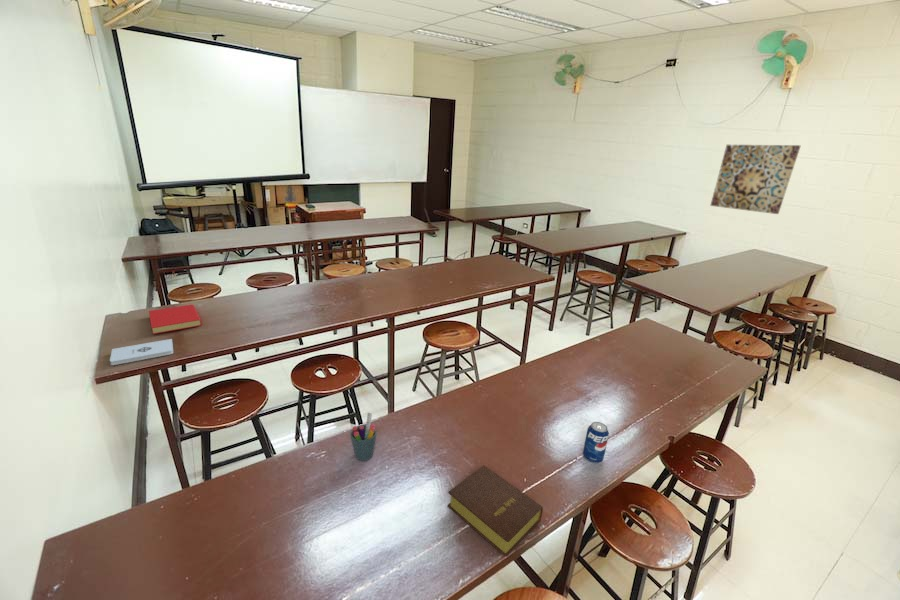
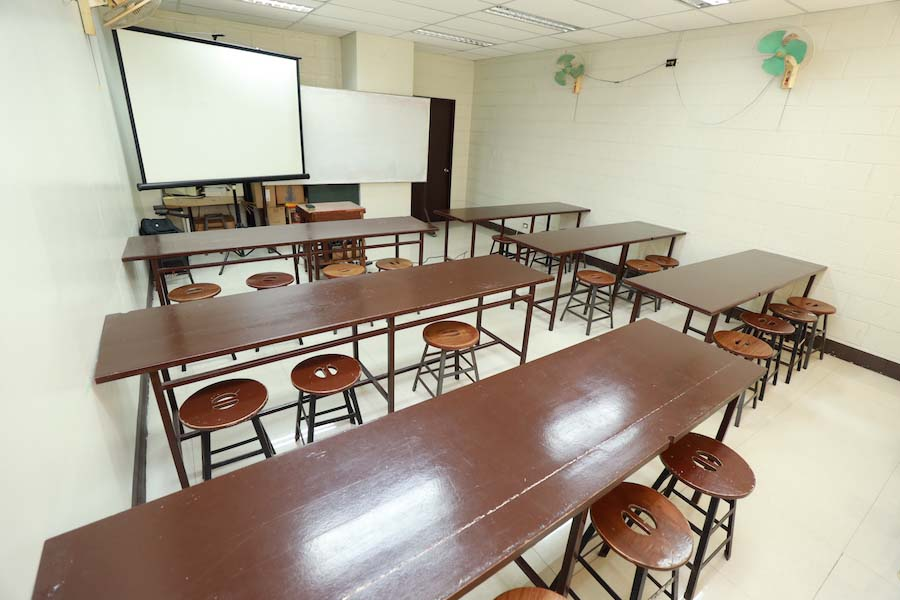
- bible [447,464,544,558]
- beverage can [582,421,610,464]
- book [148,304,202,335]
- notepad [109,338,174,366]
- wall art [709,144,801,215]
- pen holder [349,411,378,462]
